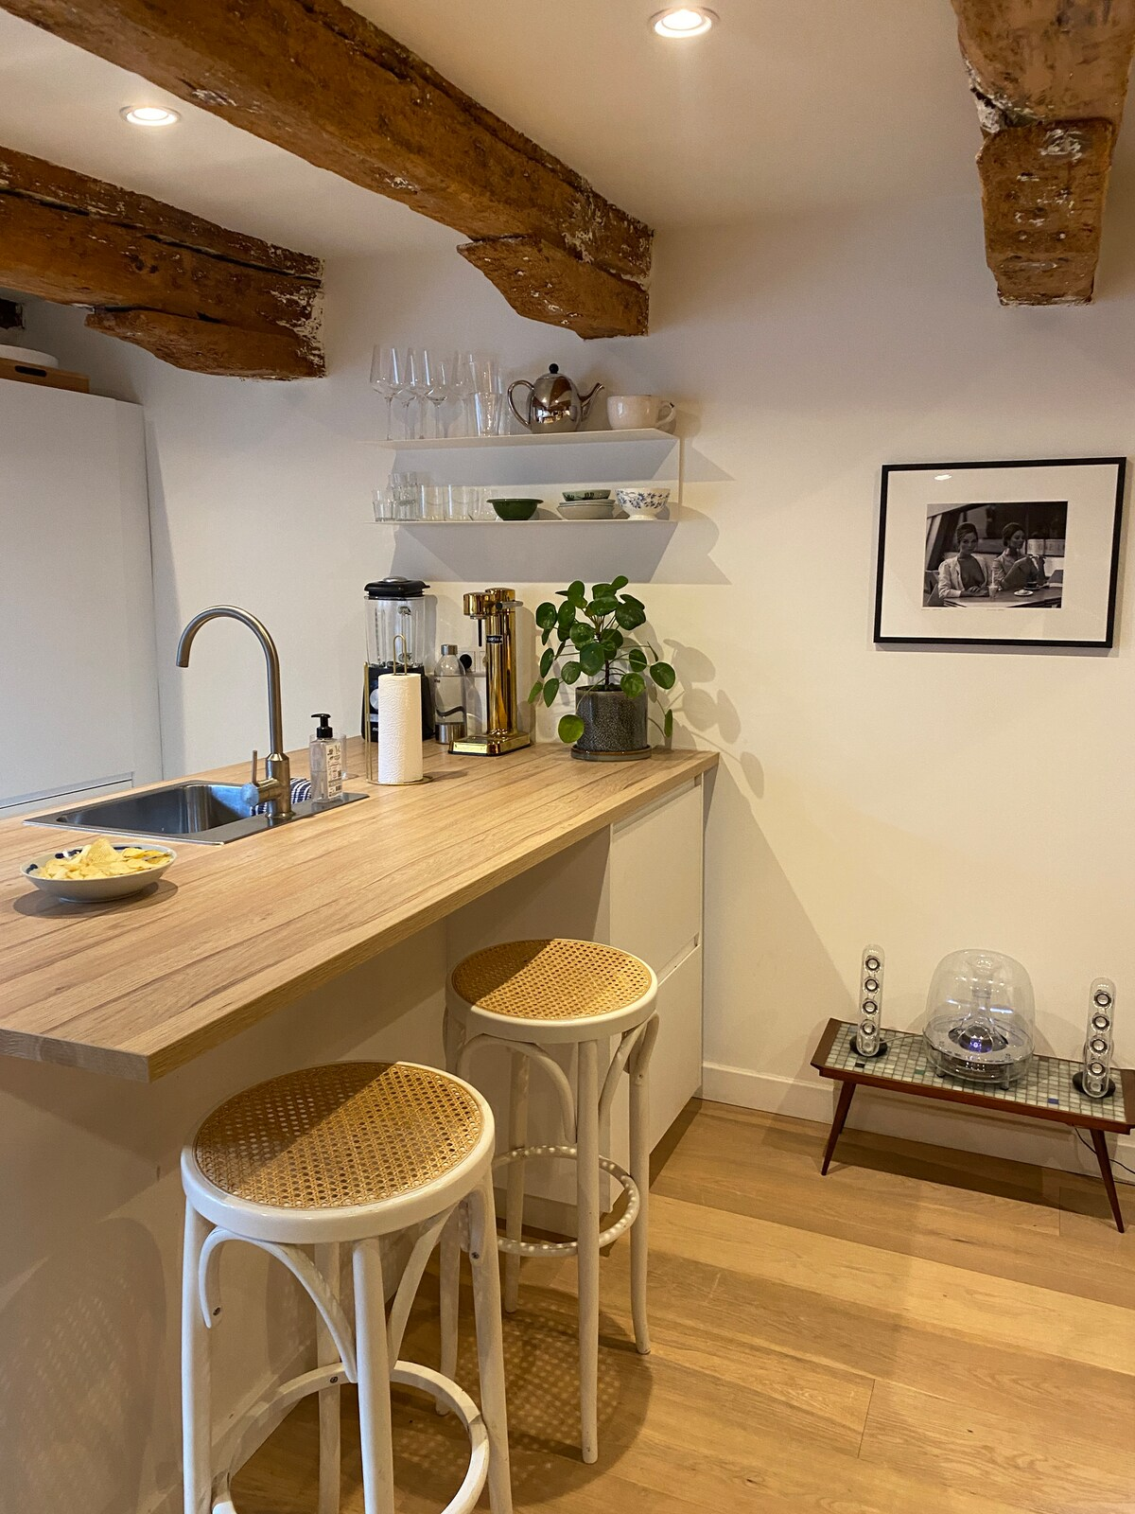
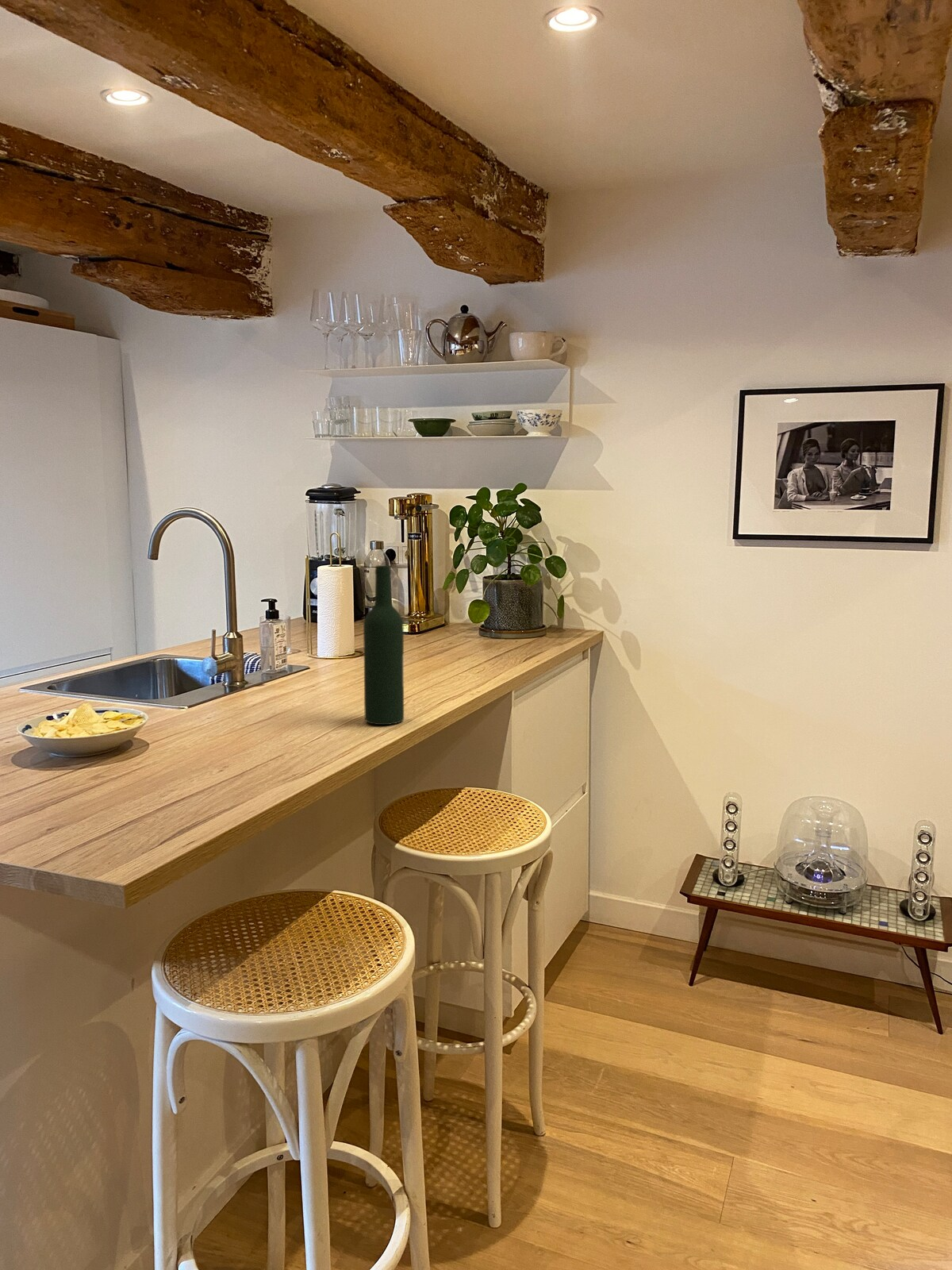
+ wine bottle [363,564,405,725]
